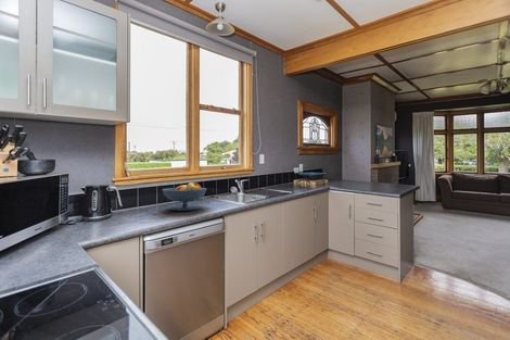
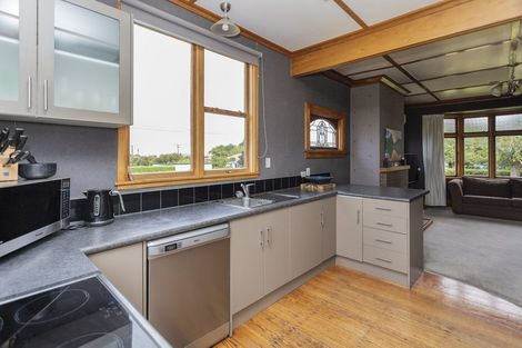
- fruit bowl [162,181,207,212]
